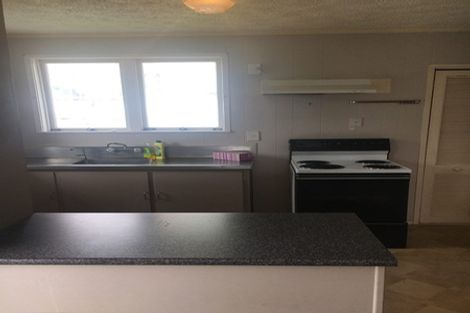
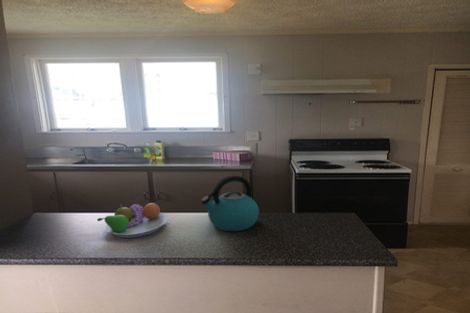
+ kettle [200,174,260,232]
+ fruit bowl [96,202,168,239]
